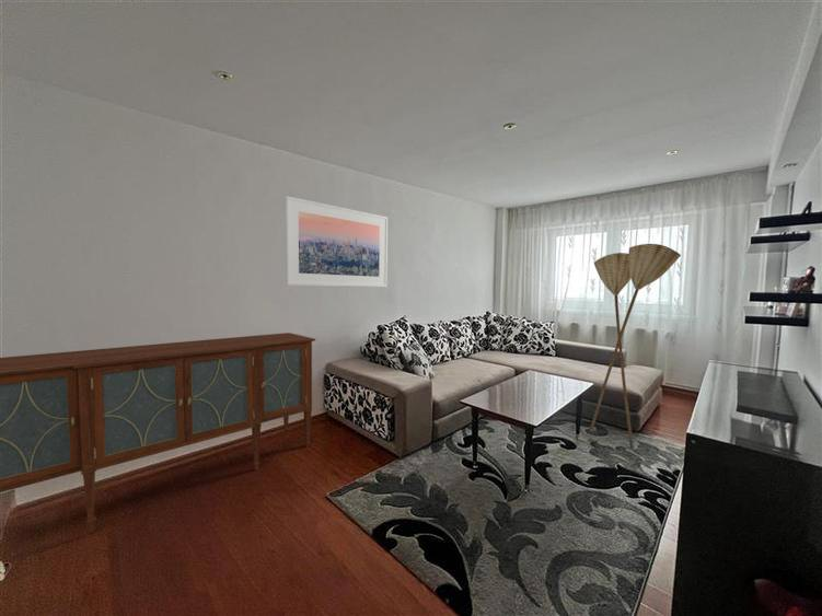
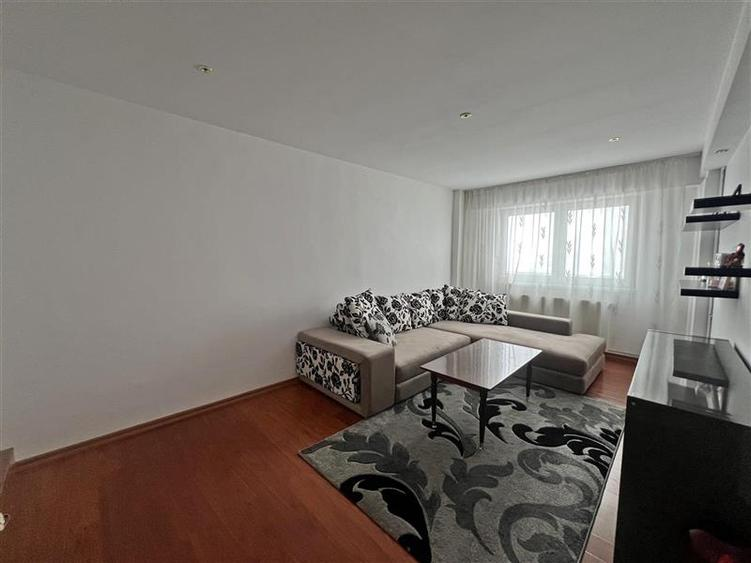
- floor lamp [589,243,682,446]
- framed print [285,195,389,288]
- sideboard [0,332,316,533]
